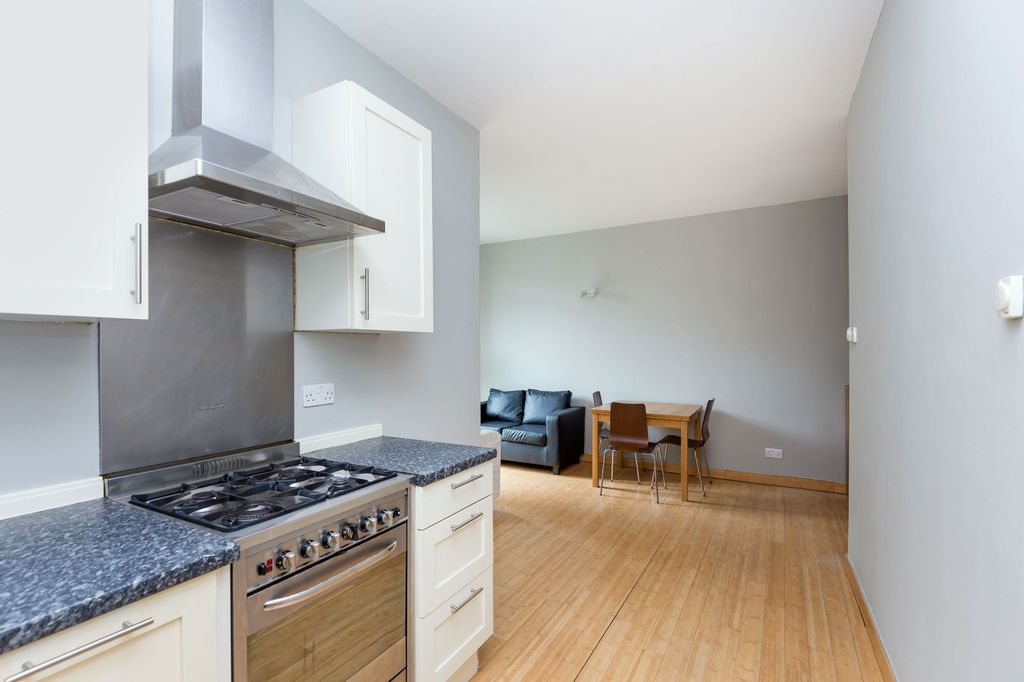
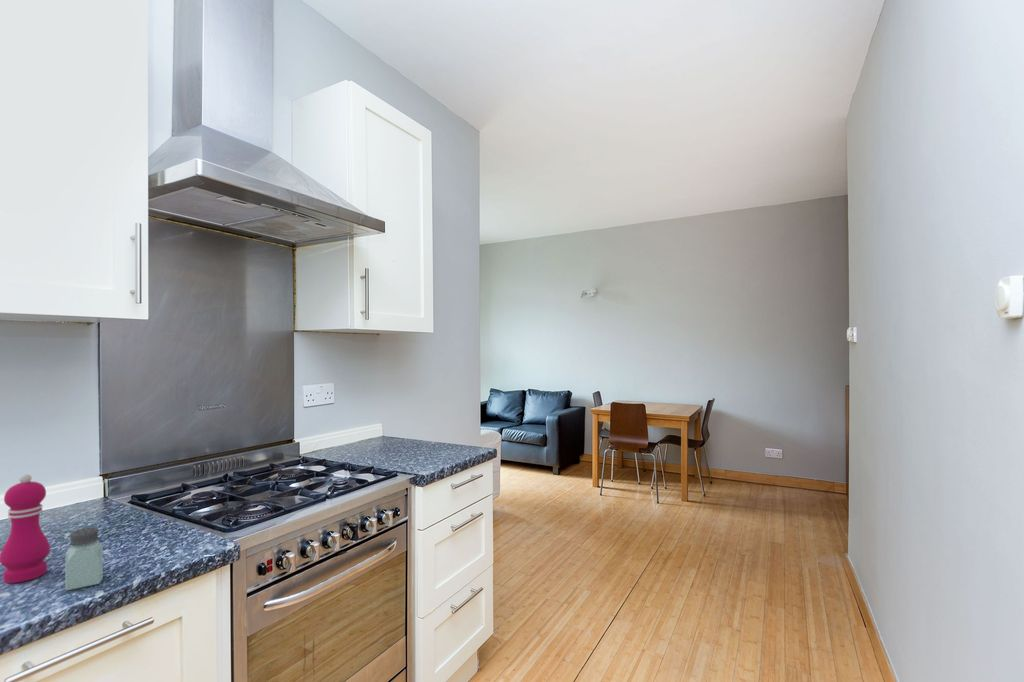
+ saltshaker [64,526,104,591]
+ pepper mill [0,473,51,584]
